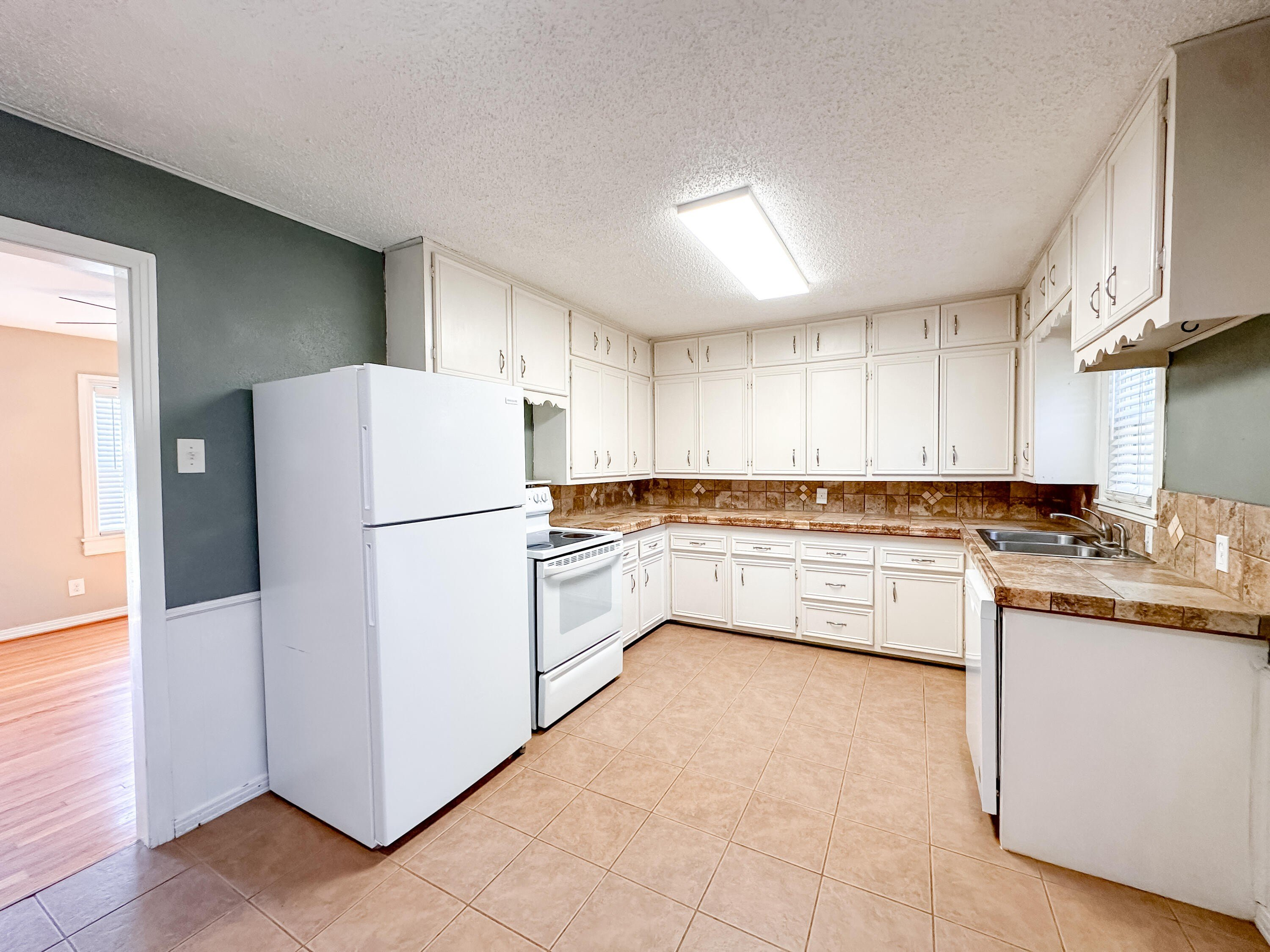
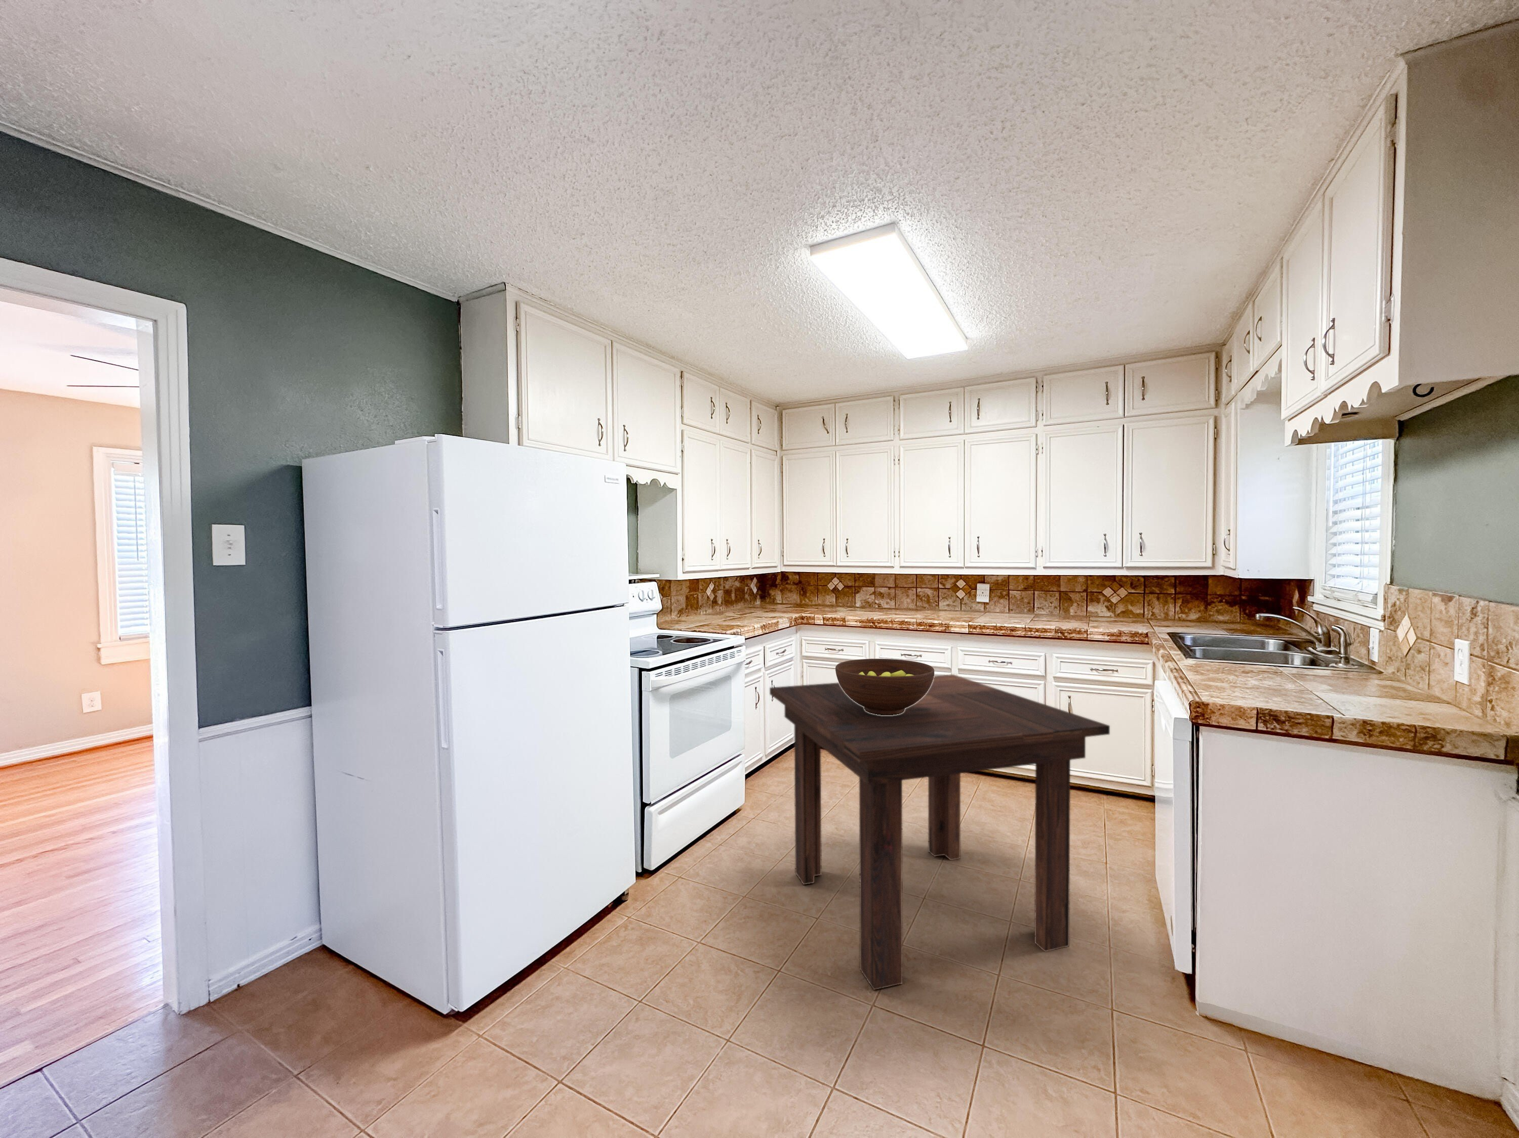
+ dining table [769,674,1110,991]
+ fruit bowl [835,657,934,715]
